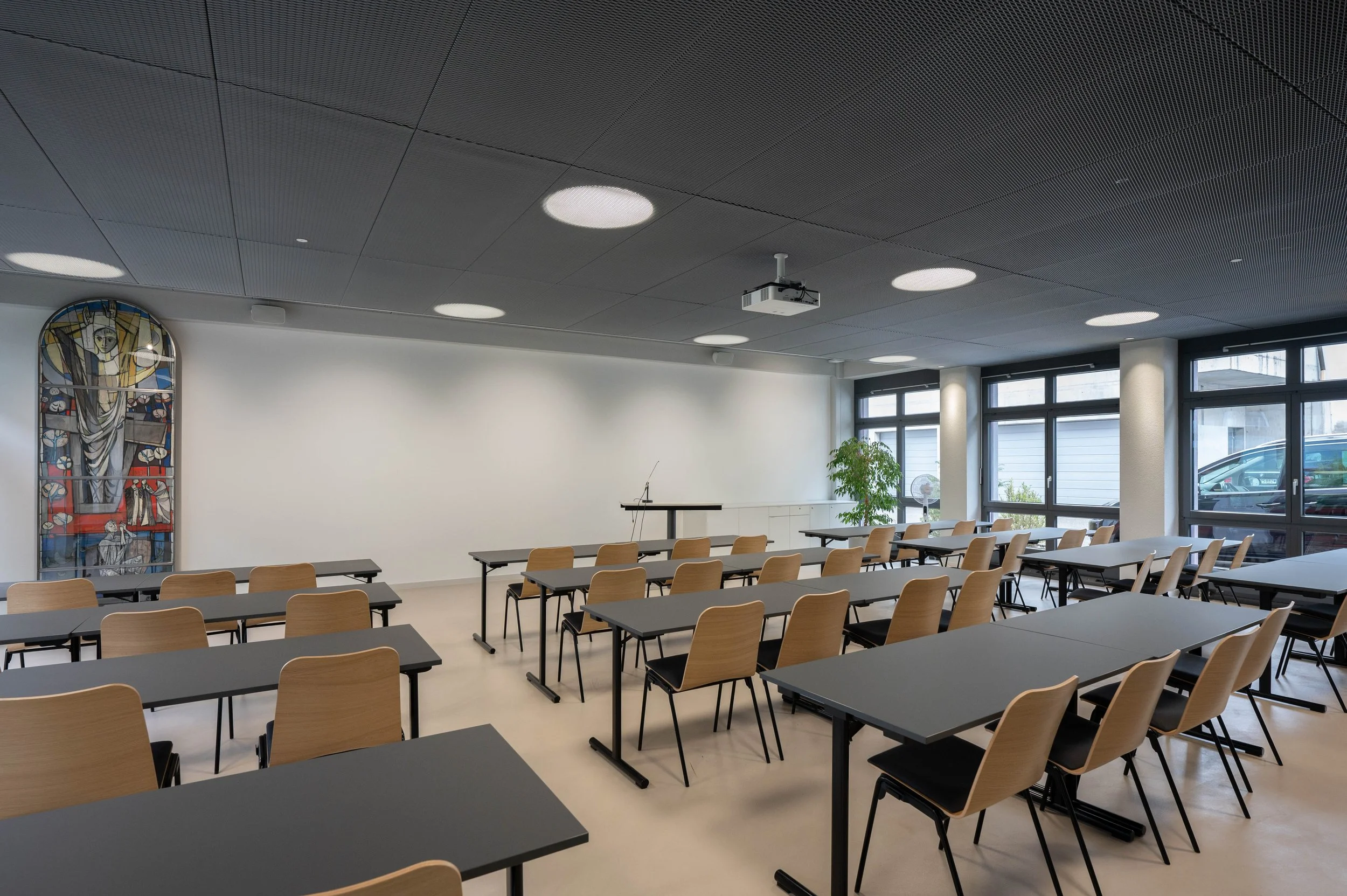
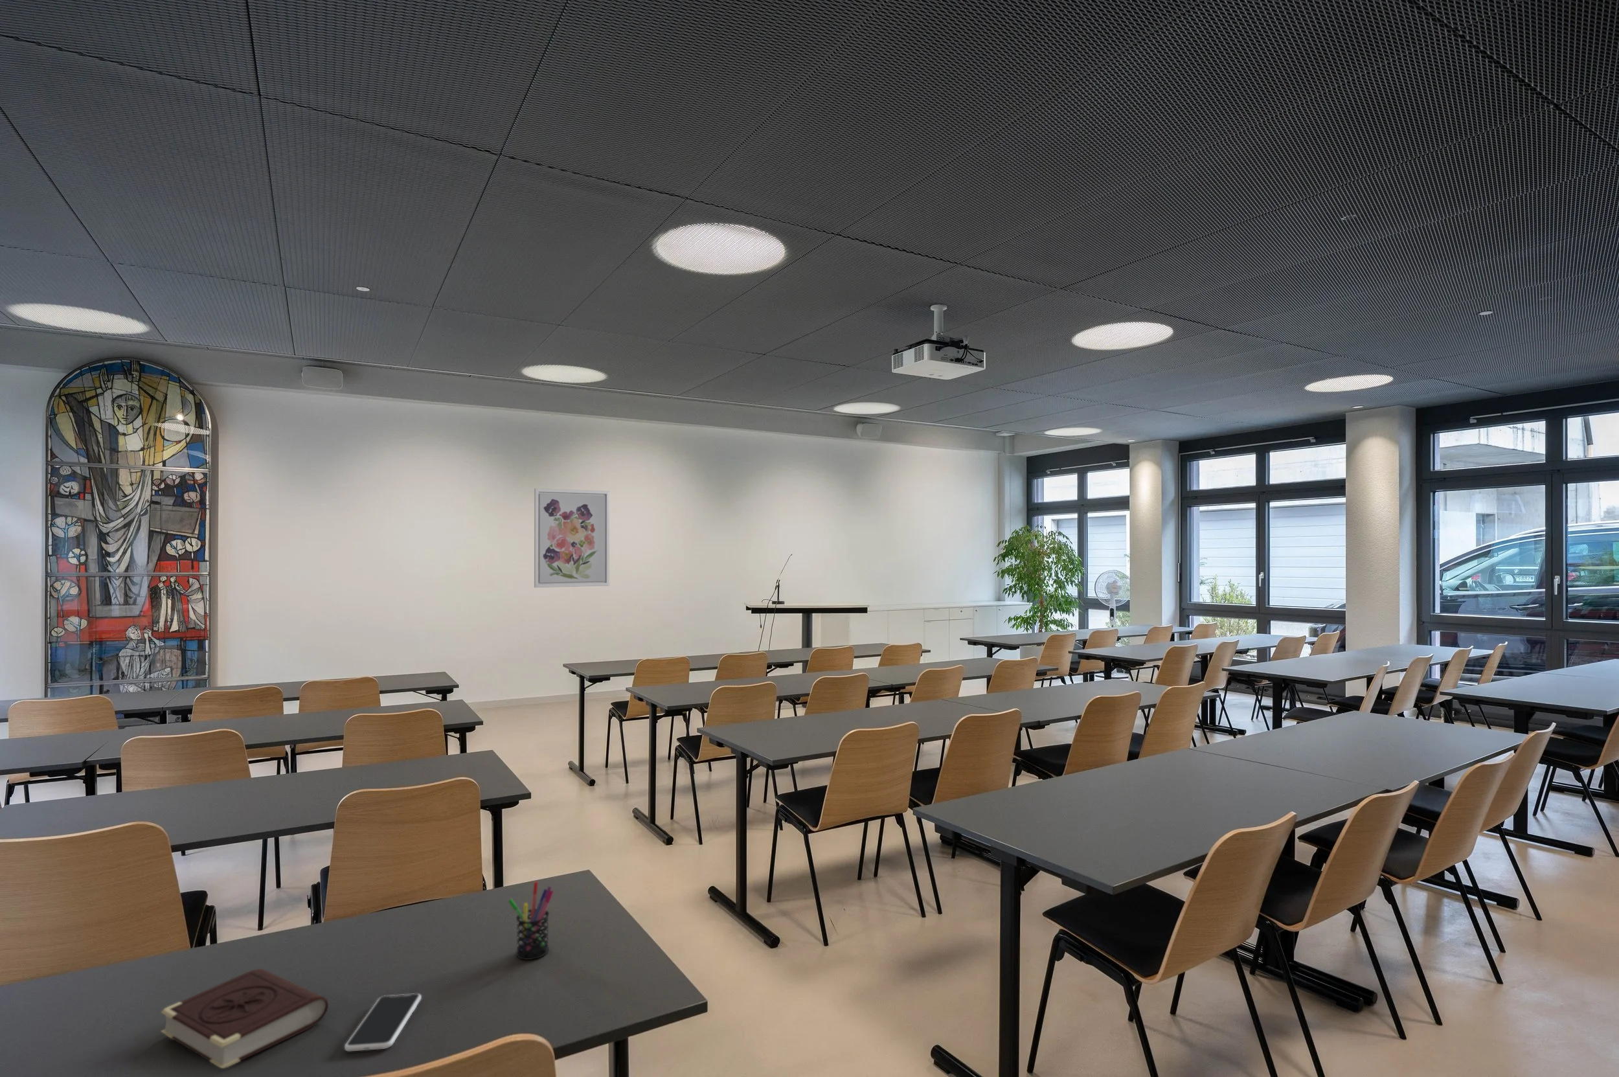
+ book [161,968,329,1070]
+ wall art [534,488,611,588]
+ smartphone [344,993,422,1052]
+ pen holder [507,881,554,960]
